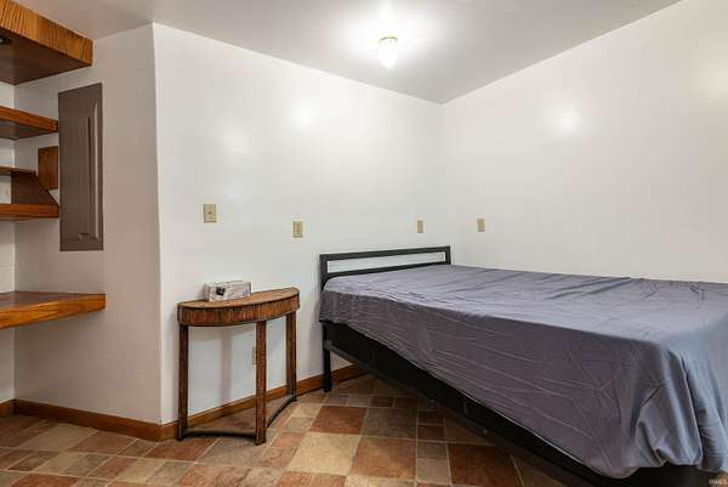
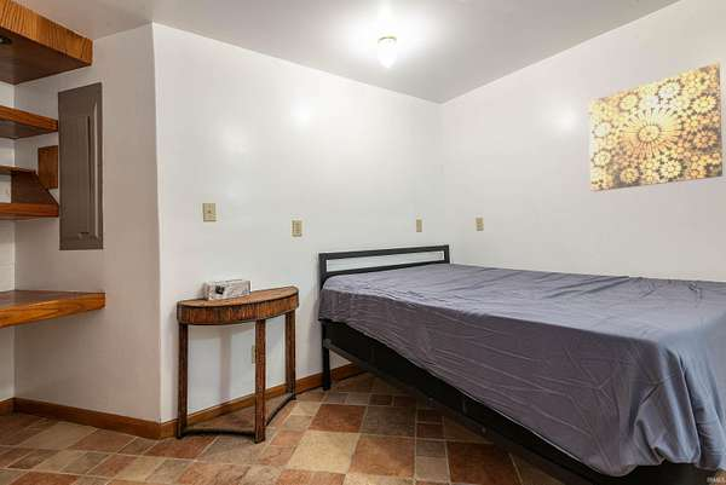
+ wall art [588,62,724,192]
